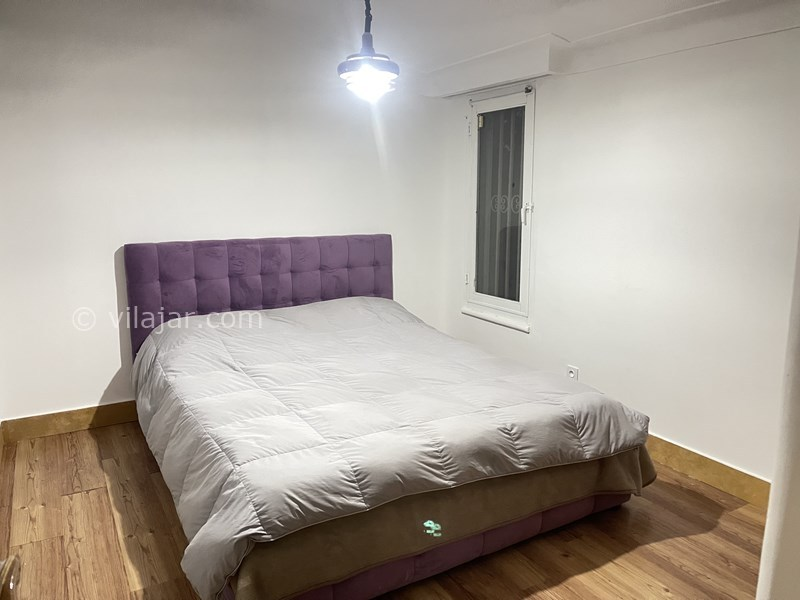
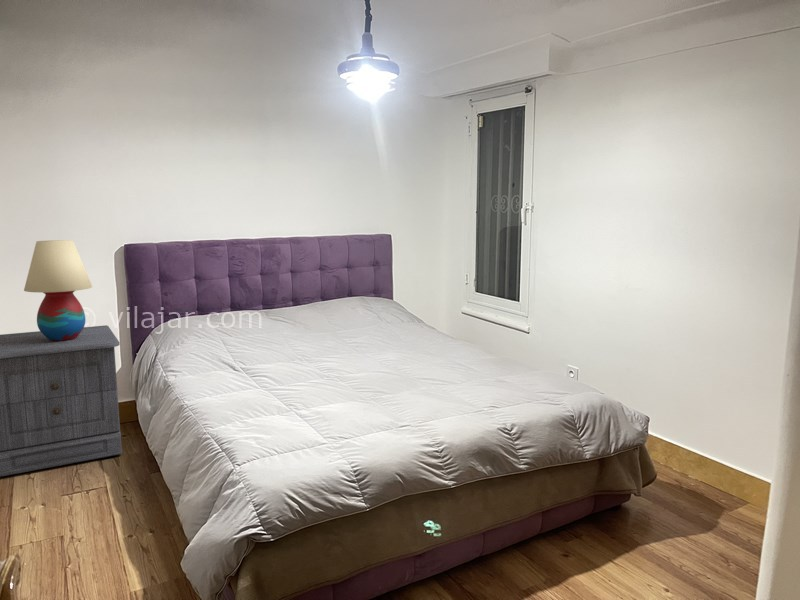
+ table lamp [23,239,93,341]
+ nightstand [0,324,123,478]
